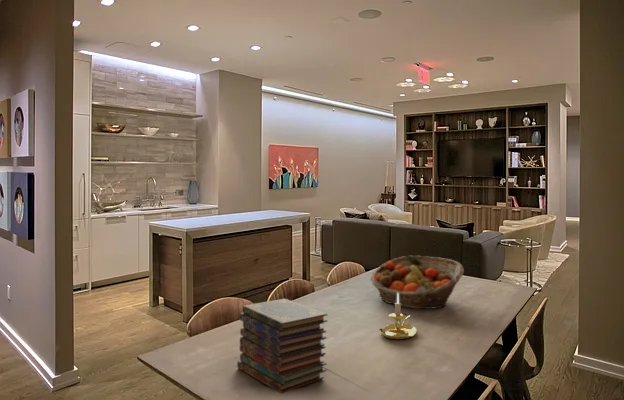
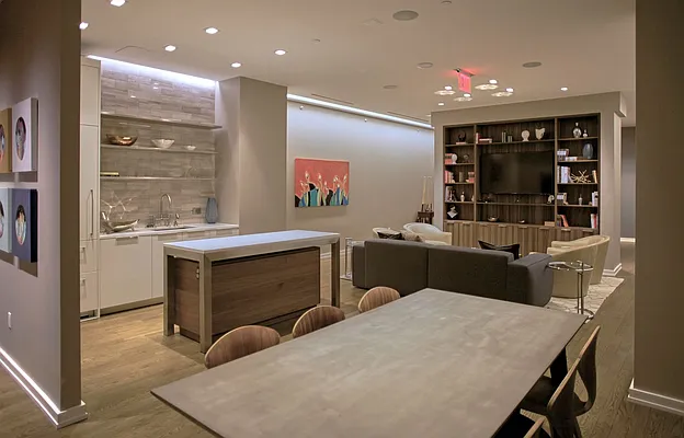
- candle holder [378,294,417,340]
- book stack [236,298,328,394]
- fruit basket [369,255,465,310]
